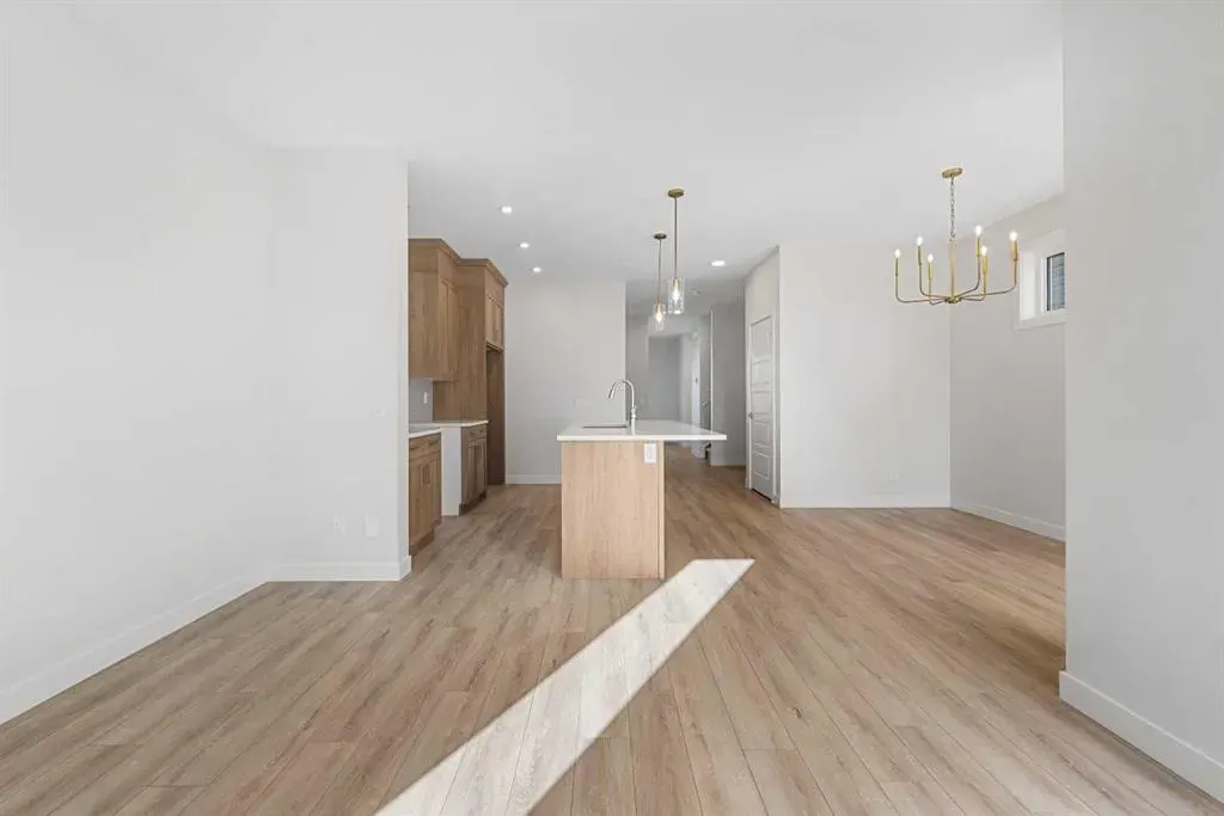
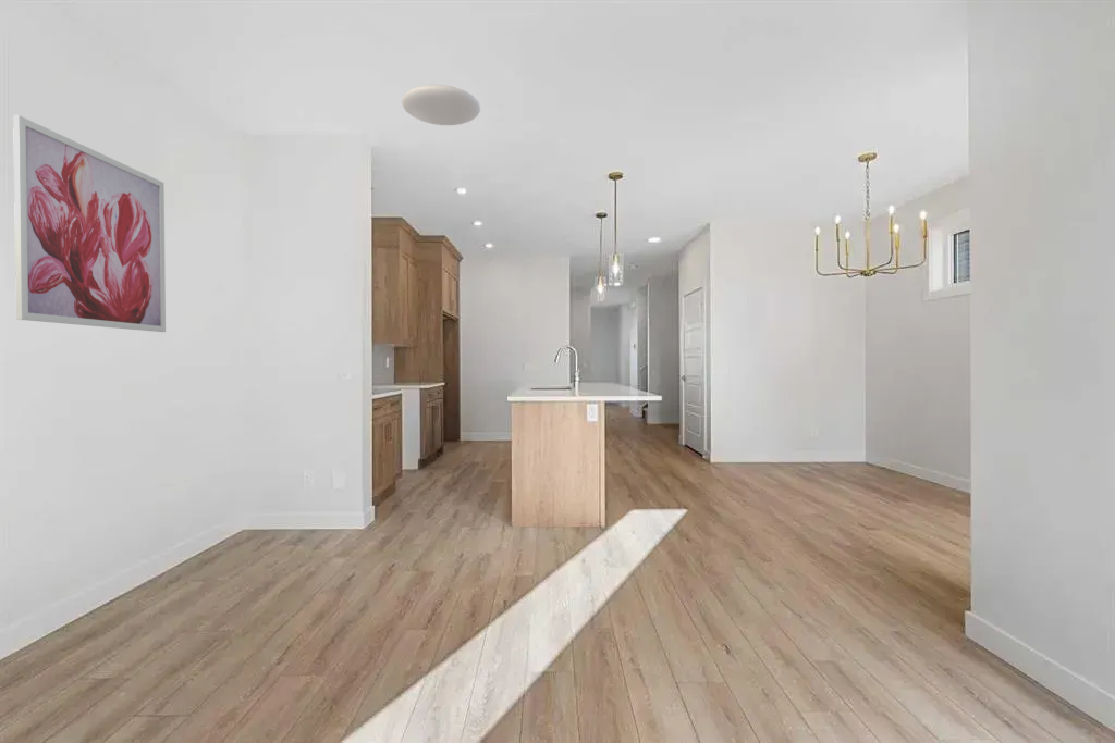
+ wall art [12,114,167,333]
+ ceiling light [401,84,481,126]
